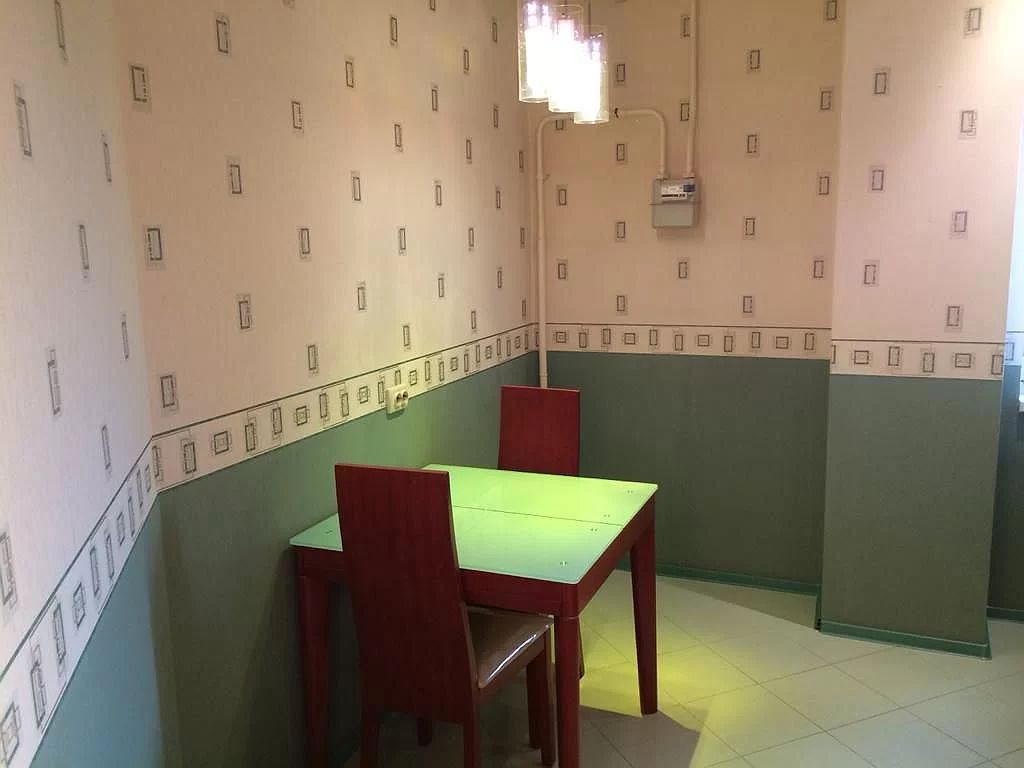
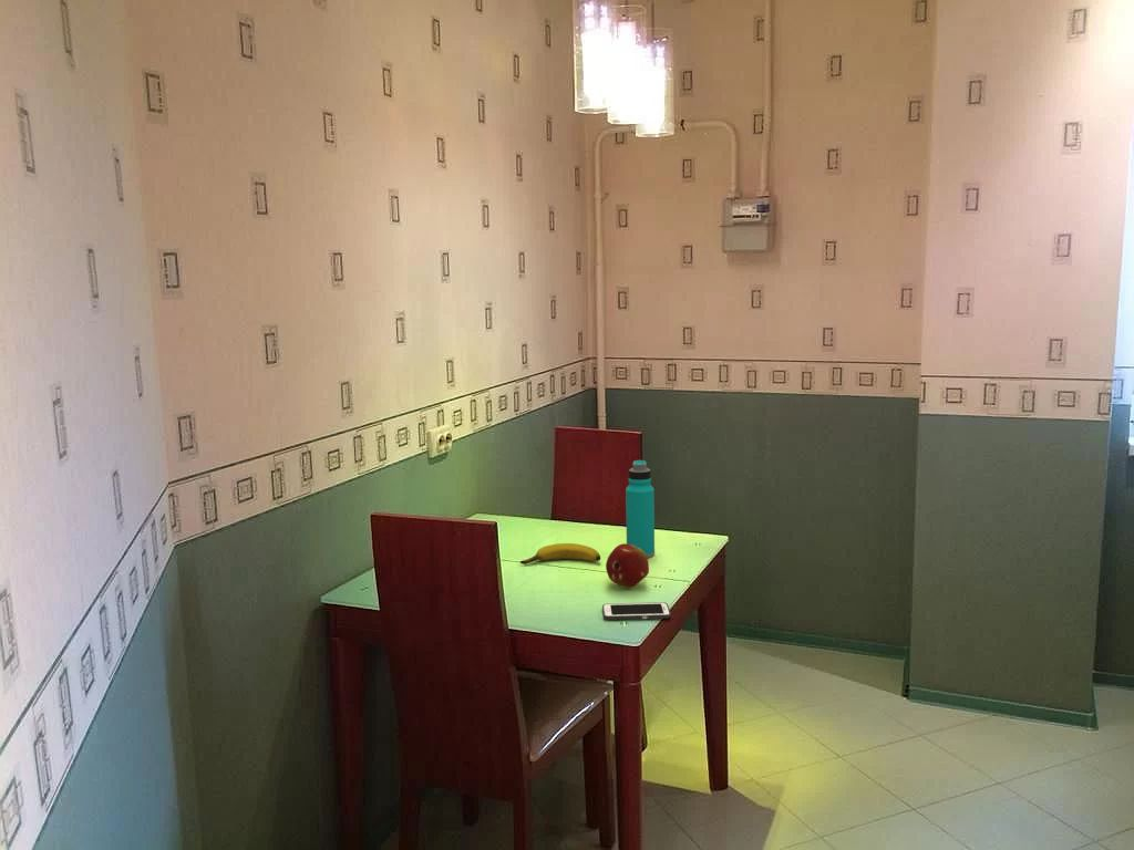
+ fruit [605,542,650,589]
+ banana [519,542,601,566]
+ water bottle [625,459,656,559]
+ cell phone [601,601,672,621]
